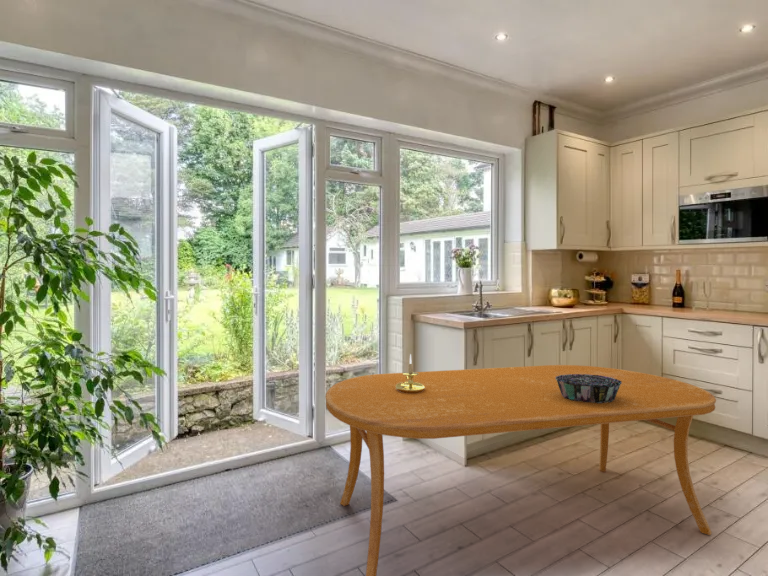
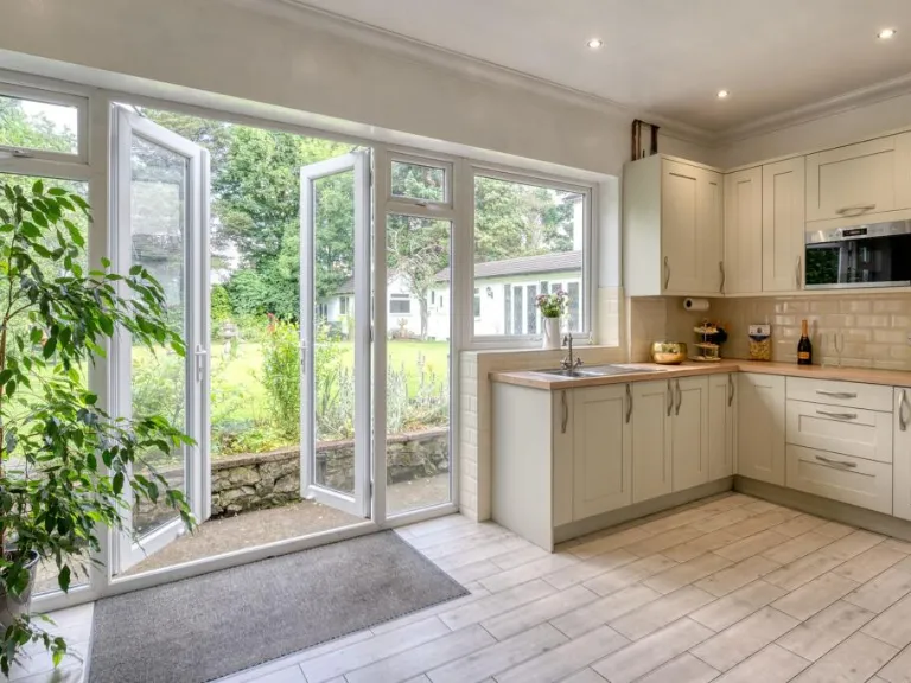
- decorative bowl [555,374,622,403]
- dining table [324,364,717,576]
- candle holder [396,353,426,393]
